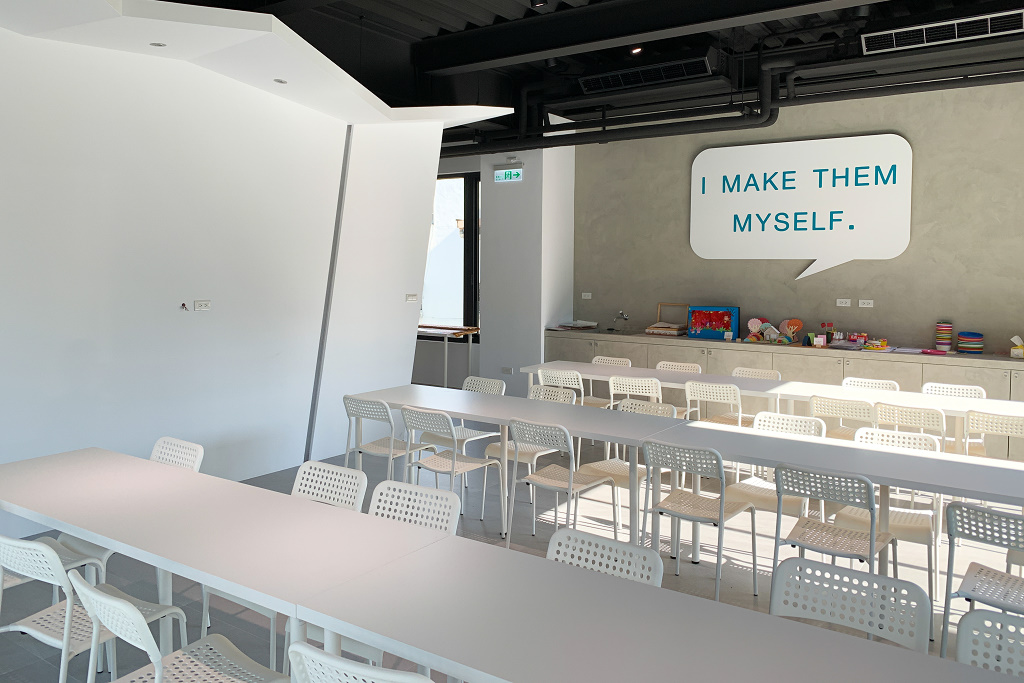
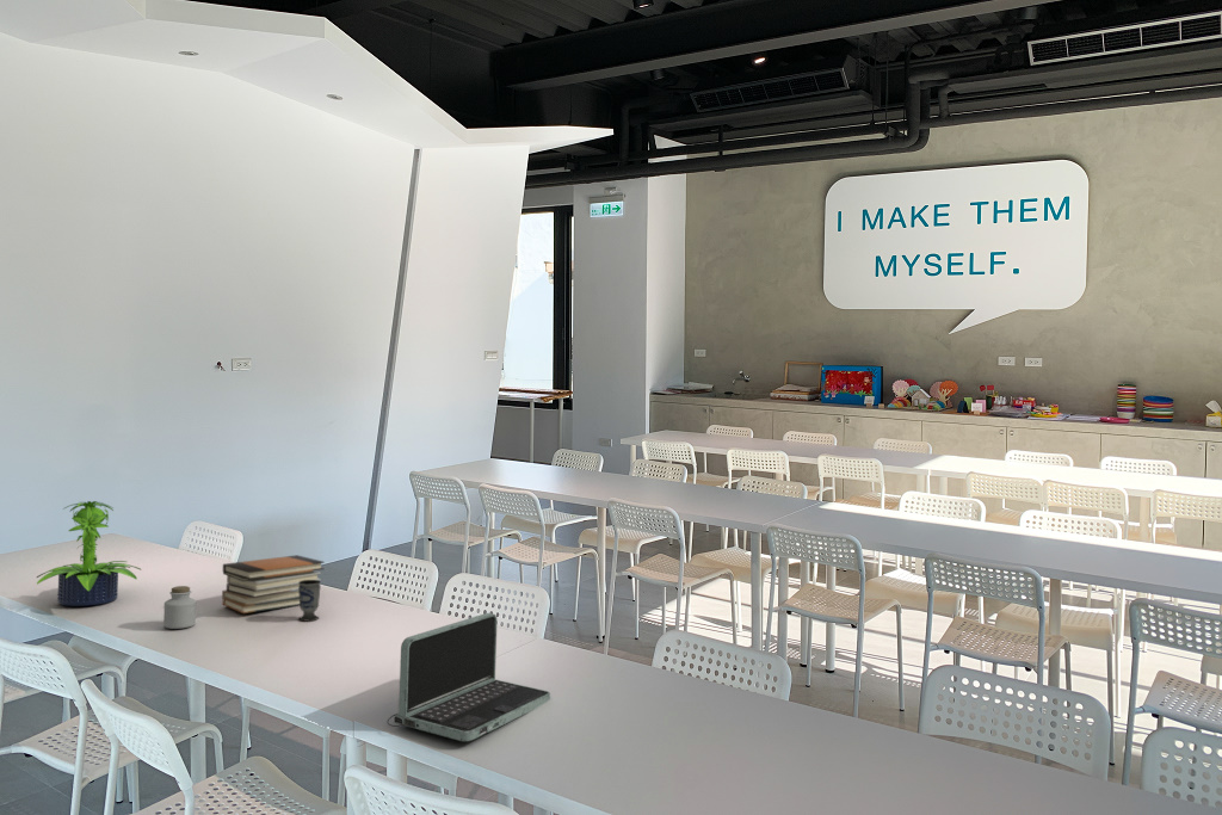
+ jar [162,585,197,630]
+ potted plant [36,500,142,607]
+ cup [297,580,322,623]
+ book stack [221,554,326,615]
+ laptop [387,612,551,742]
